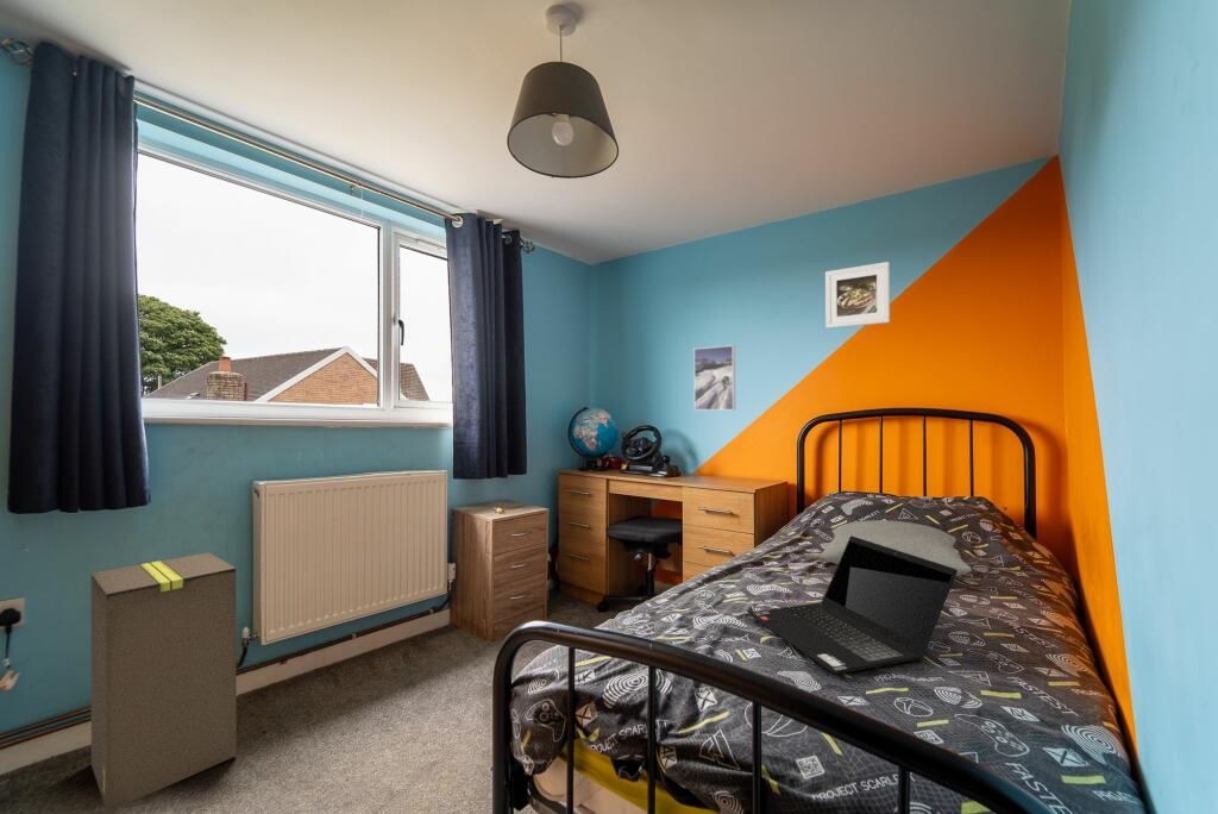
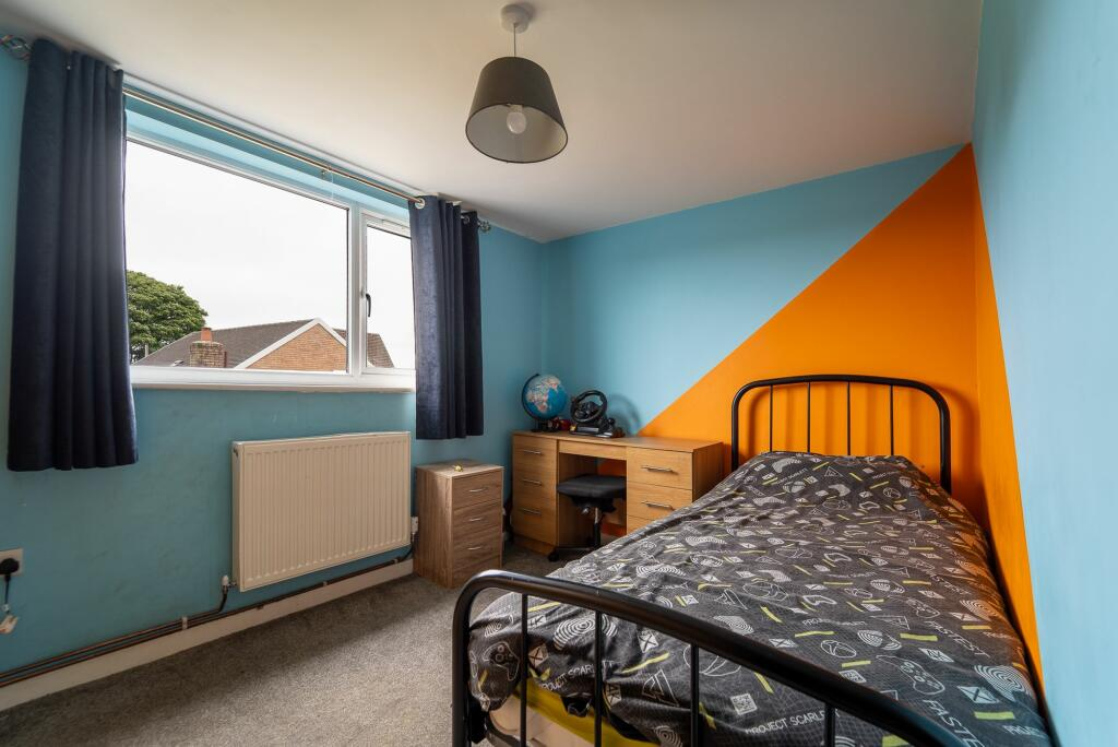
- laptop computer [747,536,958,675]
- cardboard box [90,551,238,812]
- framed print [693,344,736,412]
- pillow [818,519,973,577]
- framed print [824,261,891,330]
